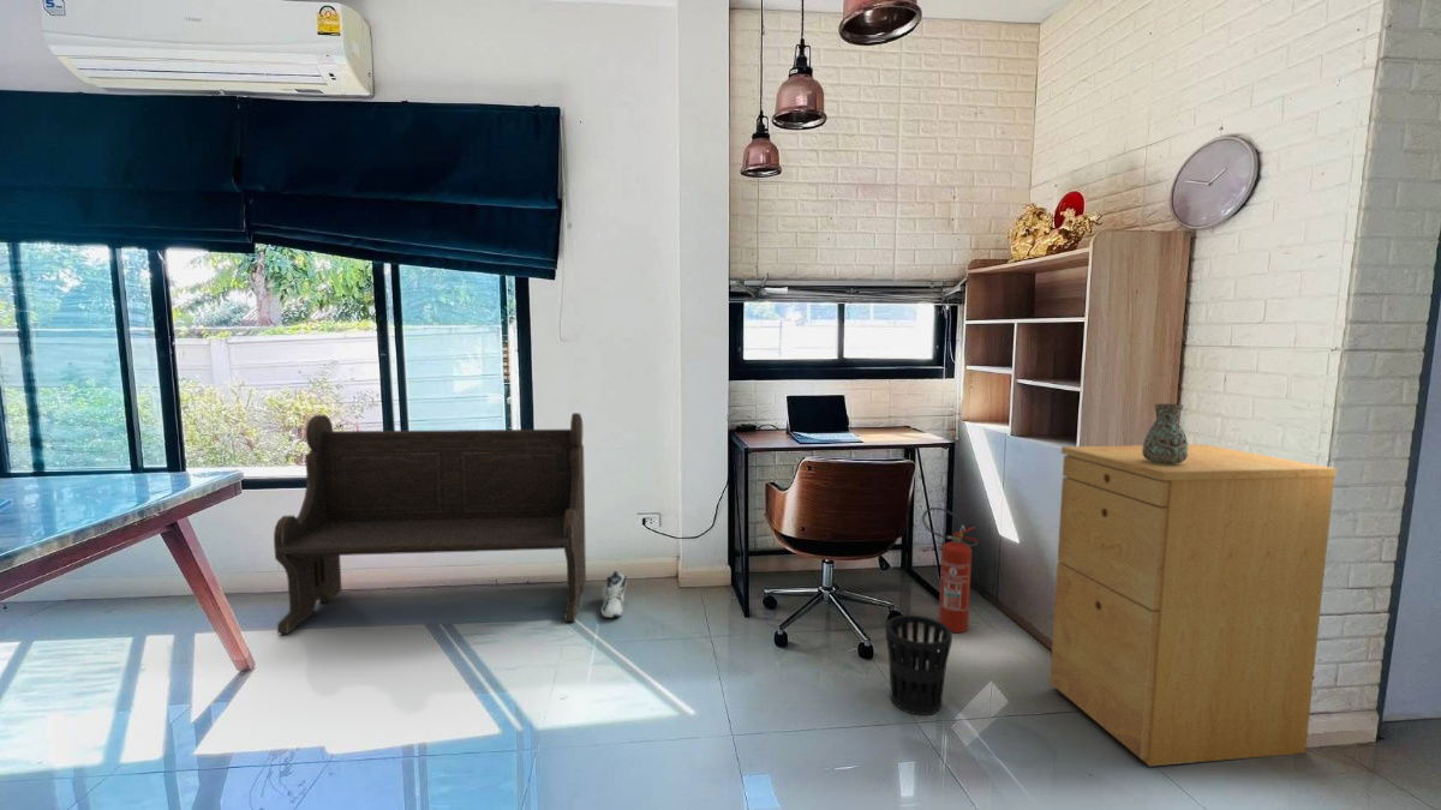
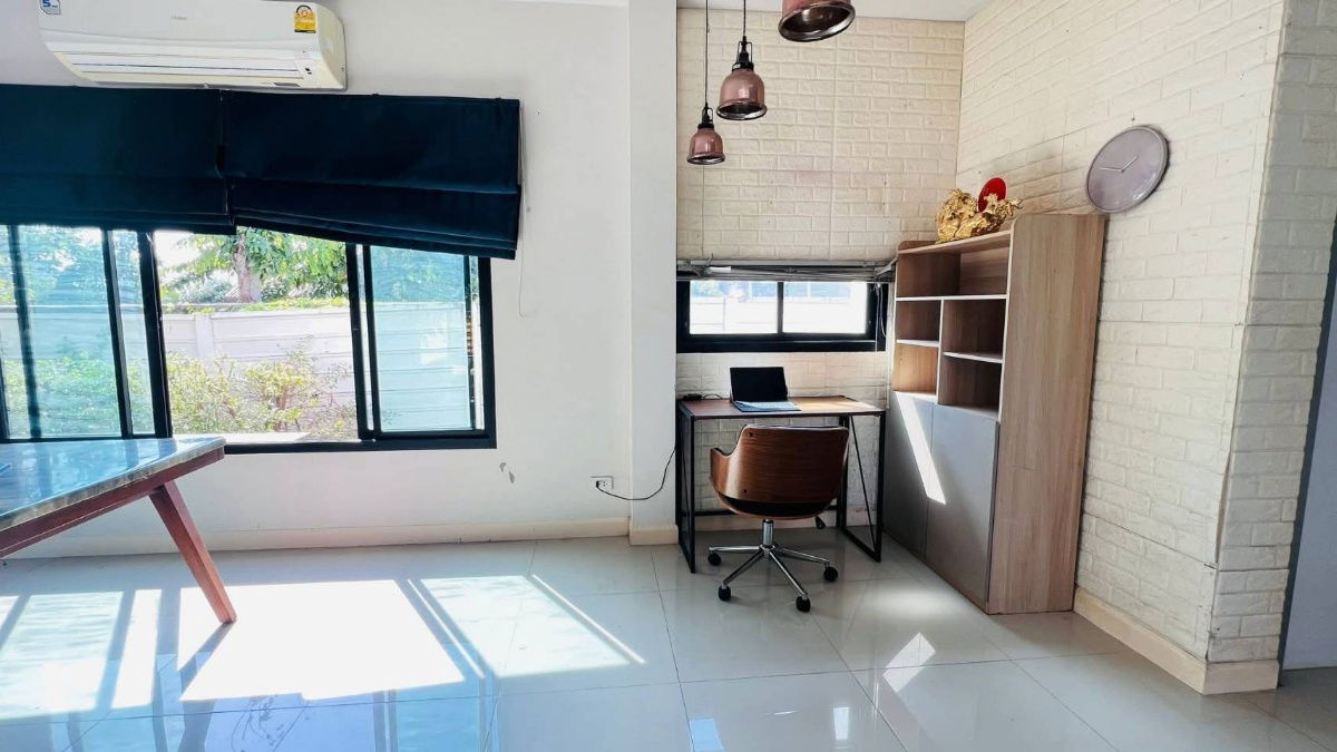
- fire extinguisher [921,506,980,634]
- filing cabinet [1050,443,1338,768]
- wastebasket [884,614,953,716]
- decorative vase [1142,402,1189,464]
- bench [273,412,587,635]
- sneaker [600,570,628,618]
